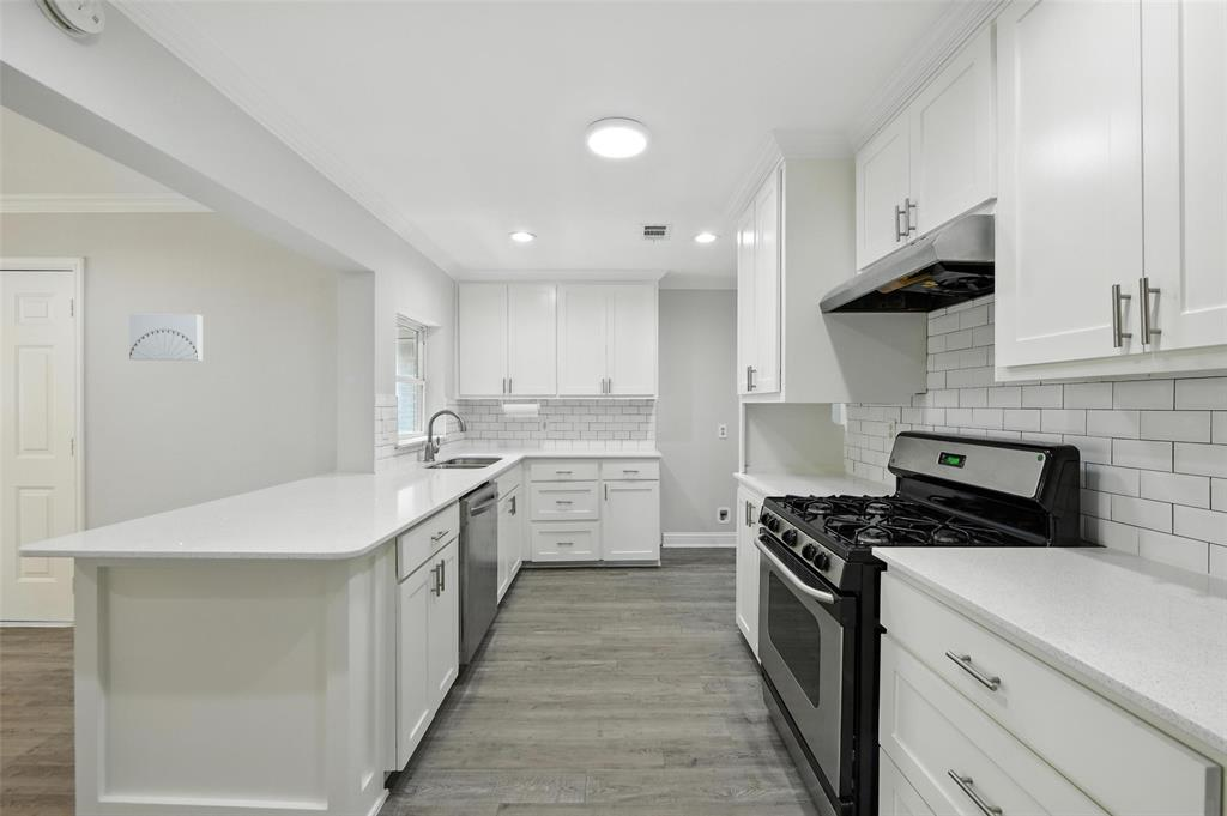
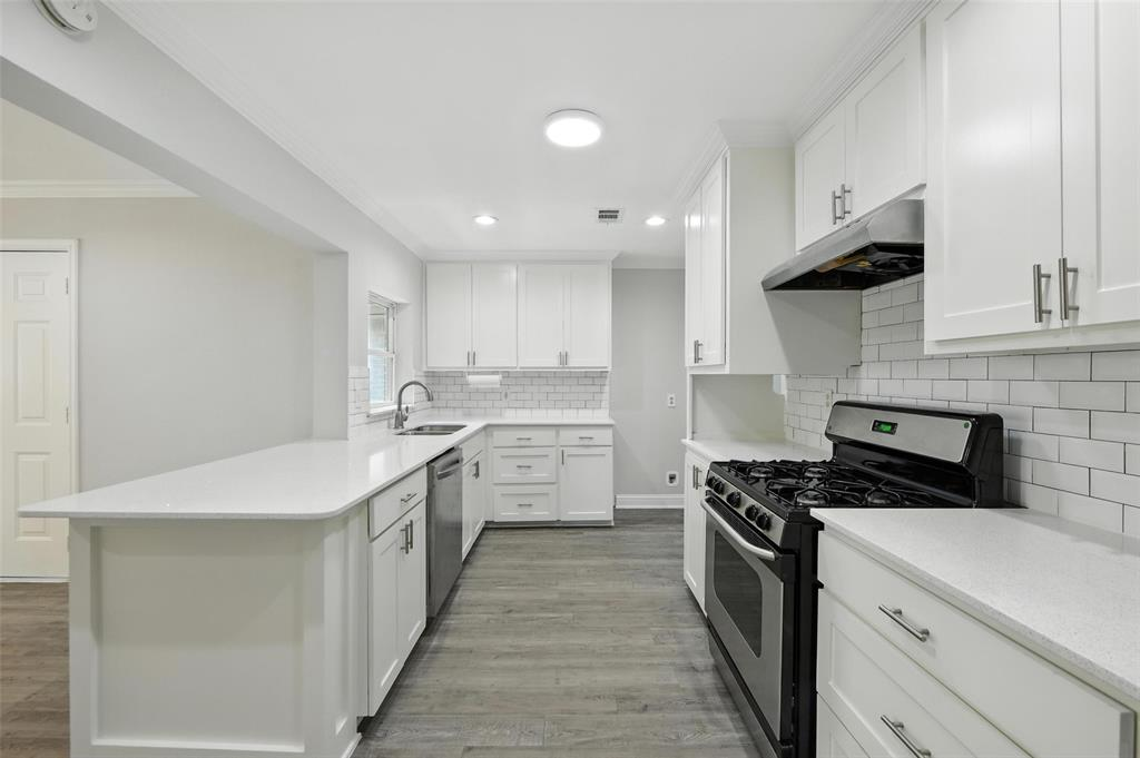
- wall art [128,314,204,361]
